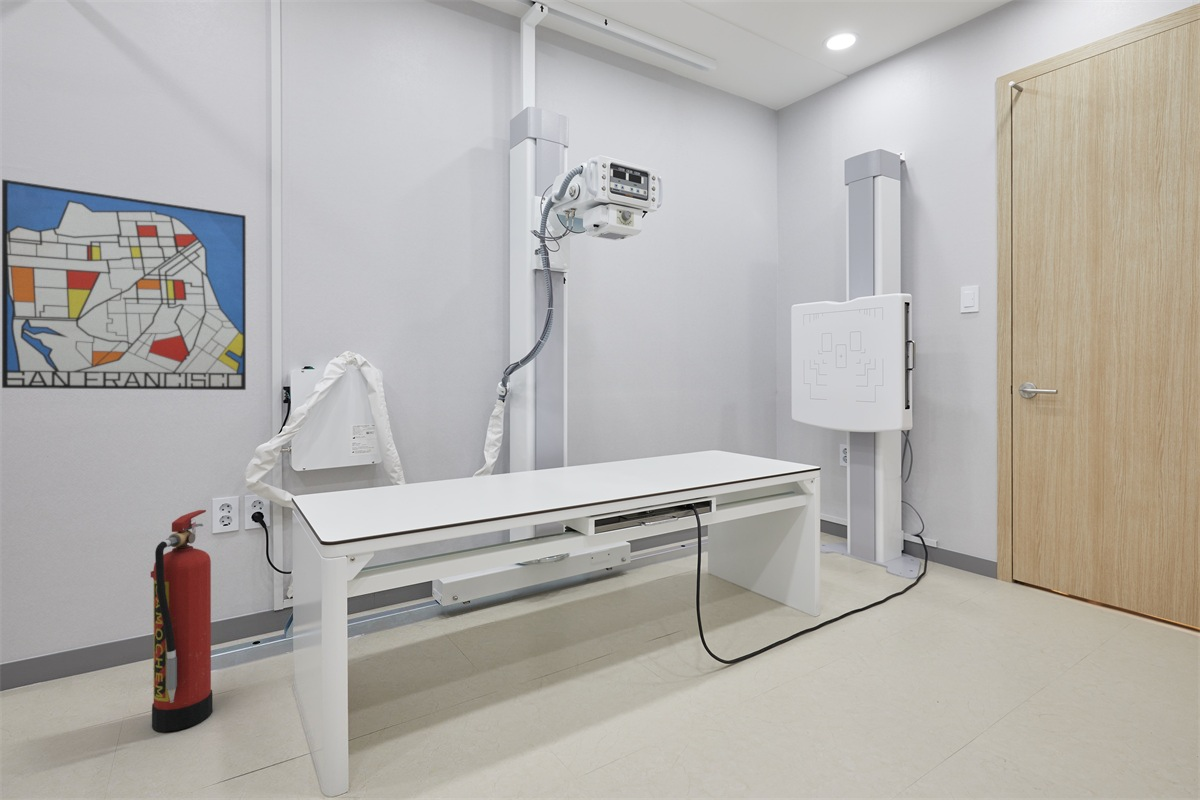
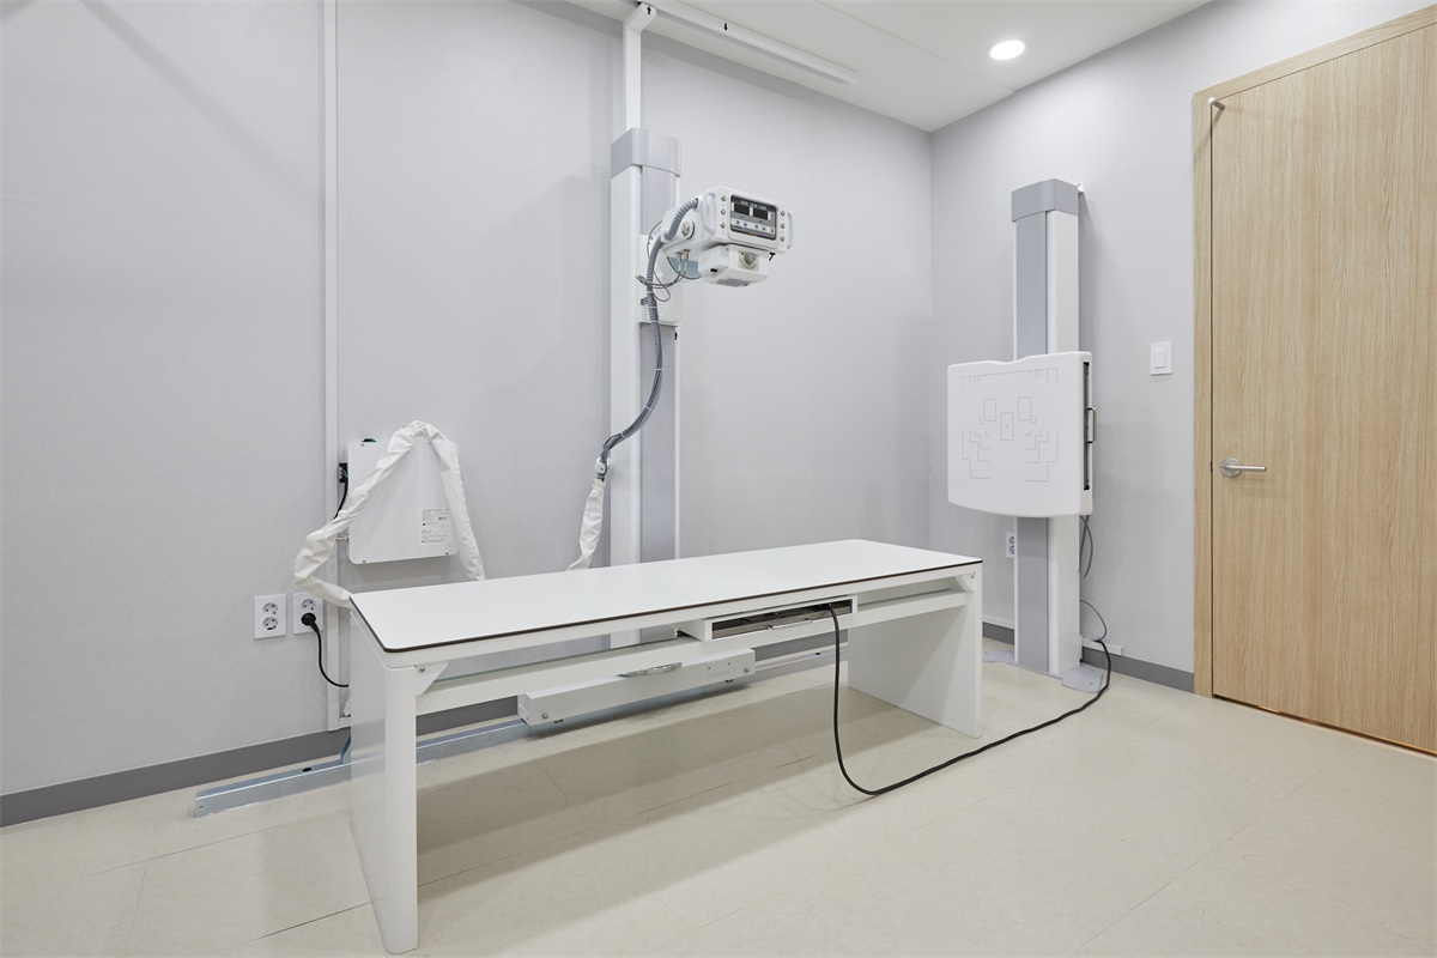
- wall art [1,178,247,391]
- fire extinguisher [150,509,213,733]
